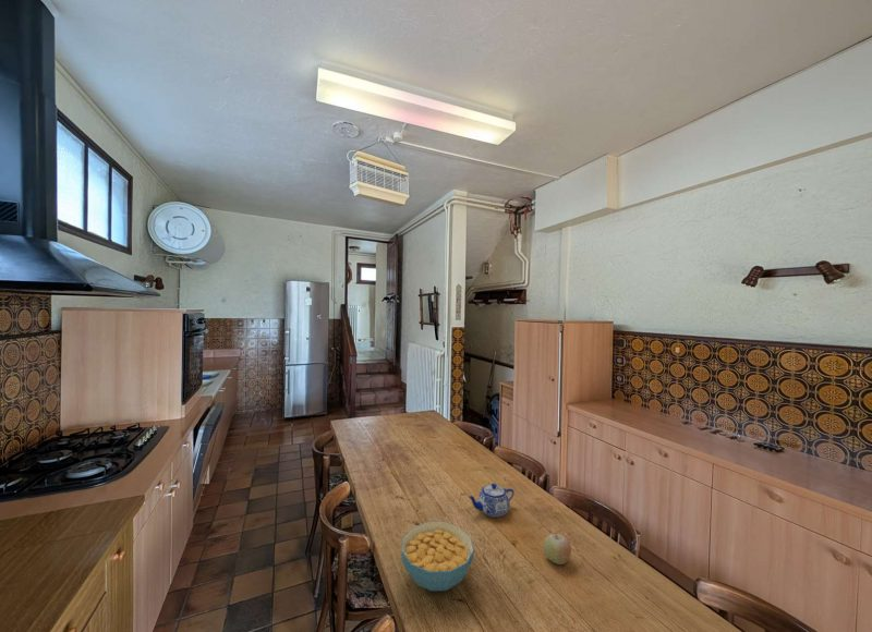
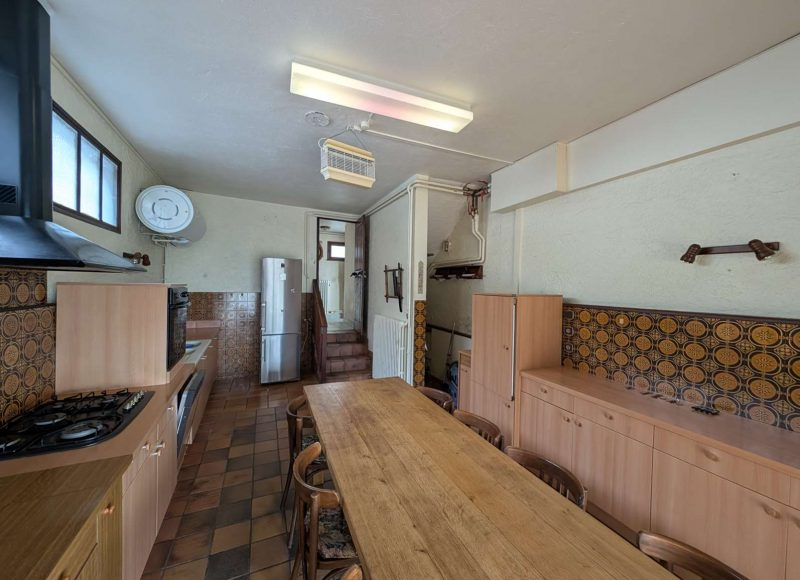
- cereal bowl [400,521,475,592]
- fruit [543,533,572,566]
- teapot [468,483,516,519]
